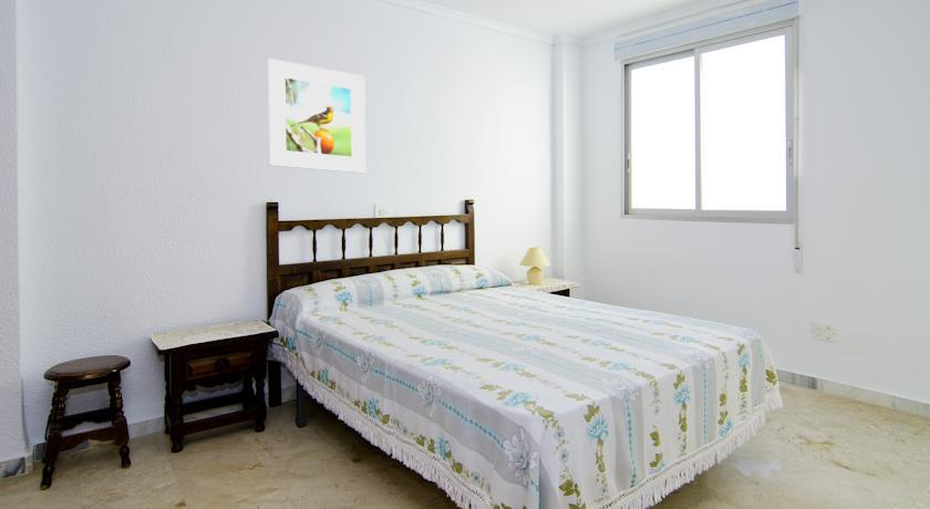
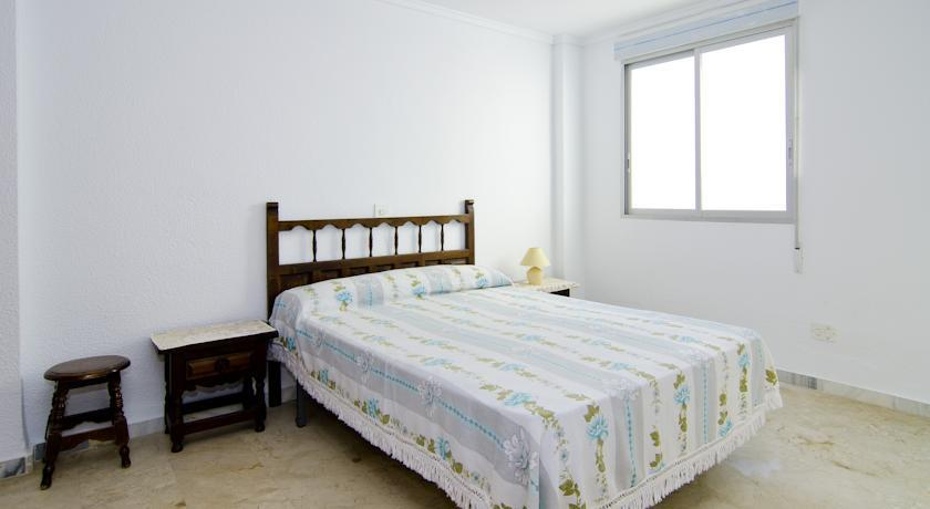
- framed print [267,58,366,175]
